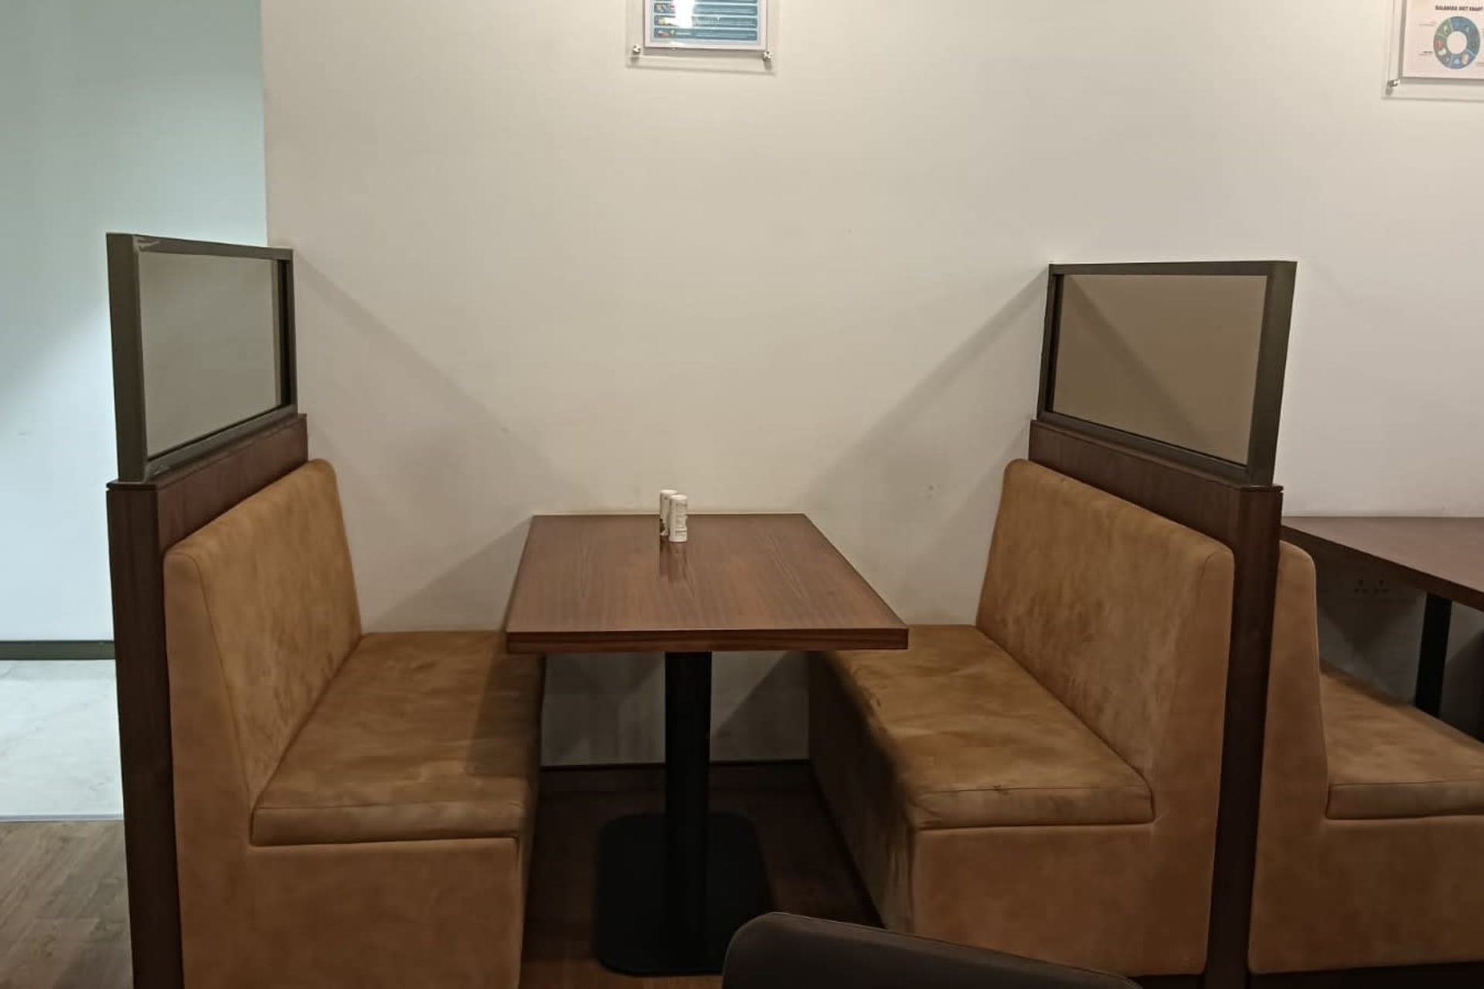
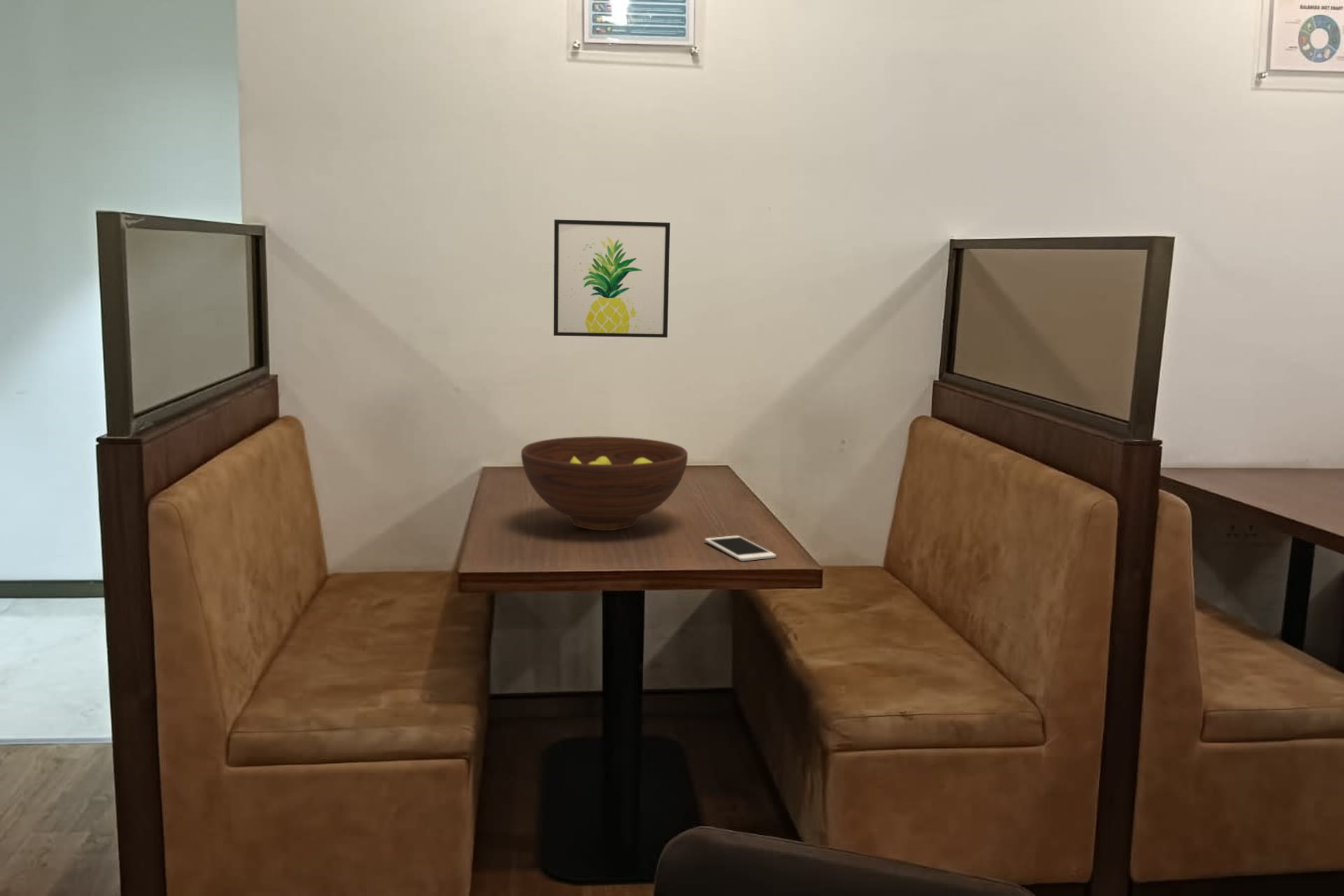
+ fruit bowl [520,435,688,531]
+ wall art [553,218,671,338]
+ cell phone [704,535,777,561]
